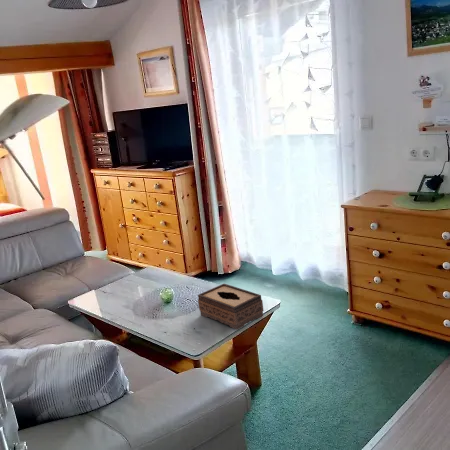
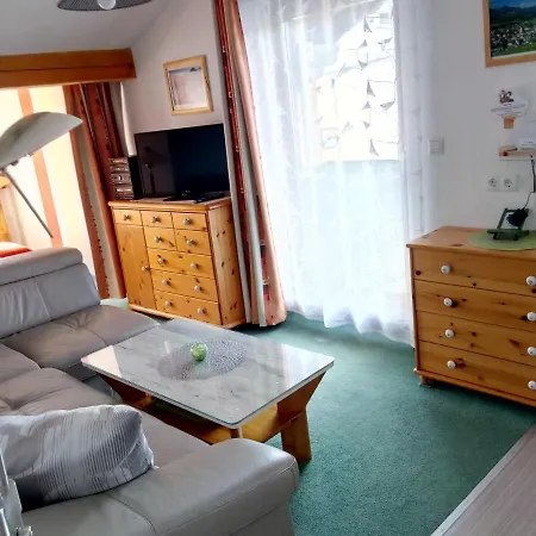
- tissue box [197,283,264,330]
